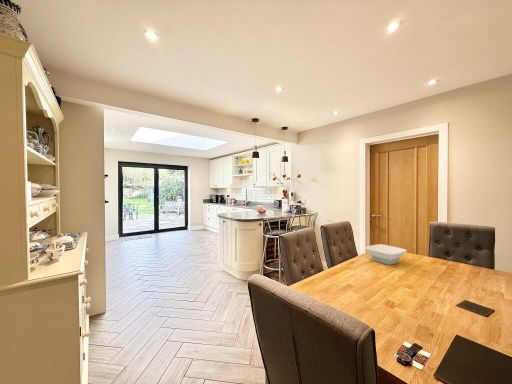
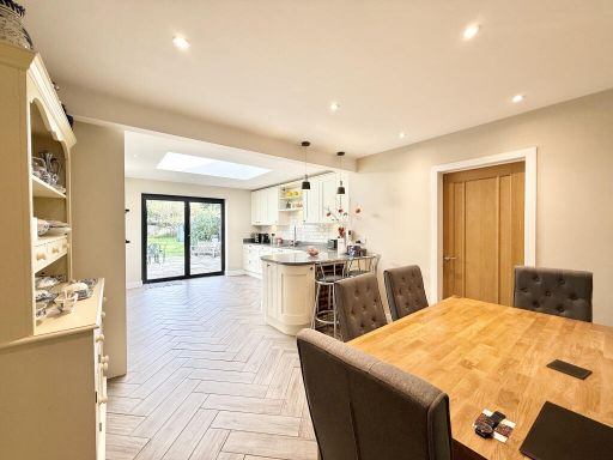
- bowl [364,243,408,266]
